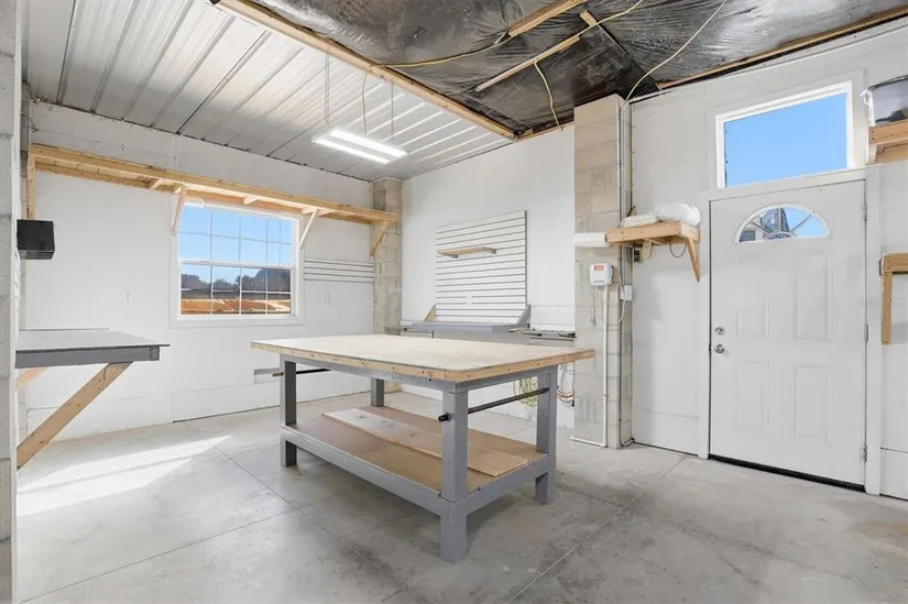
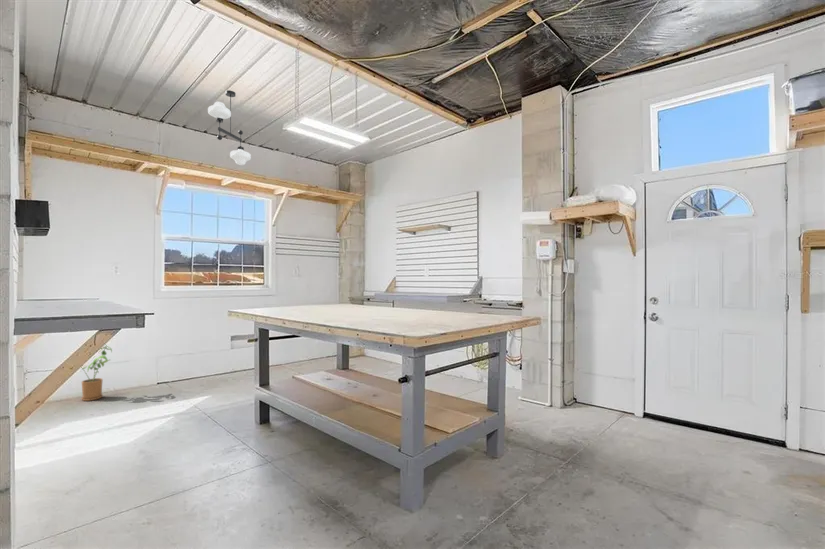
+ light fixture [207,89,252,166]
+ house plant [80,344,113,402]
